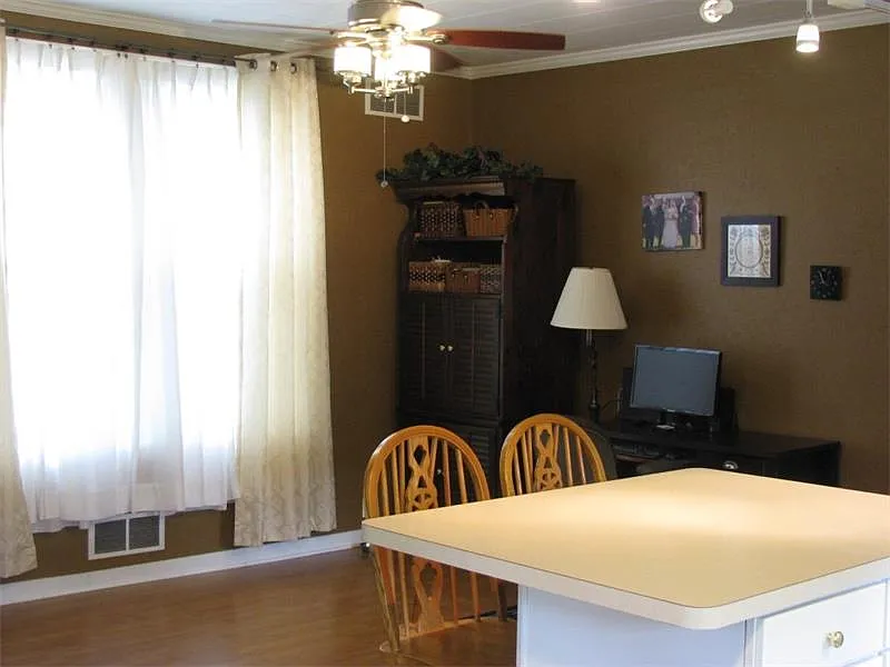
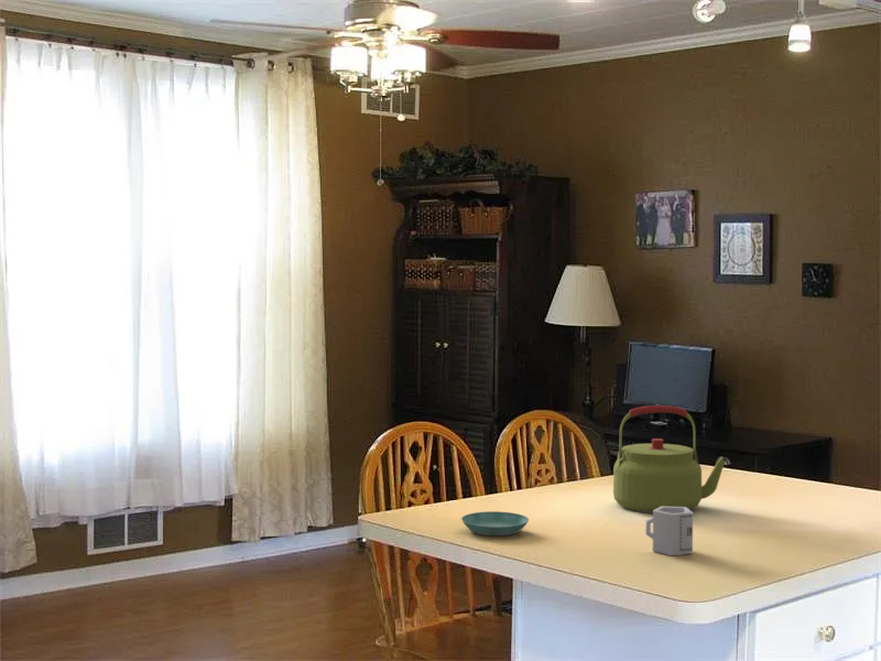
+ cup [644,507,694,556]
+ saucer [460,510,530,537]
+ kettle [612,404,728,514]
